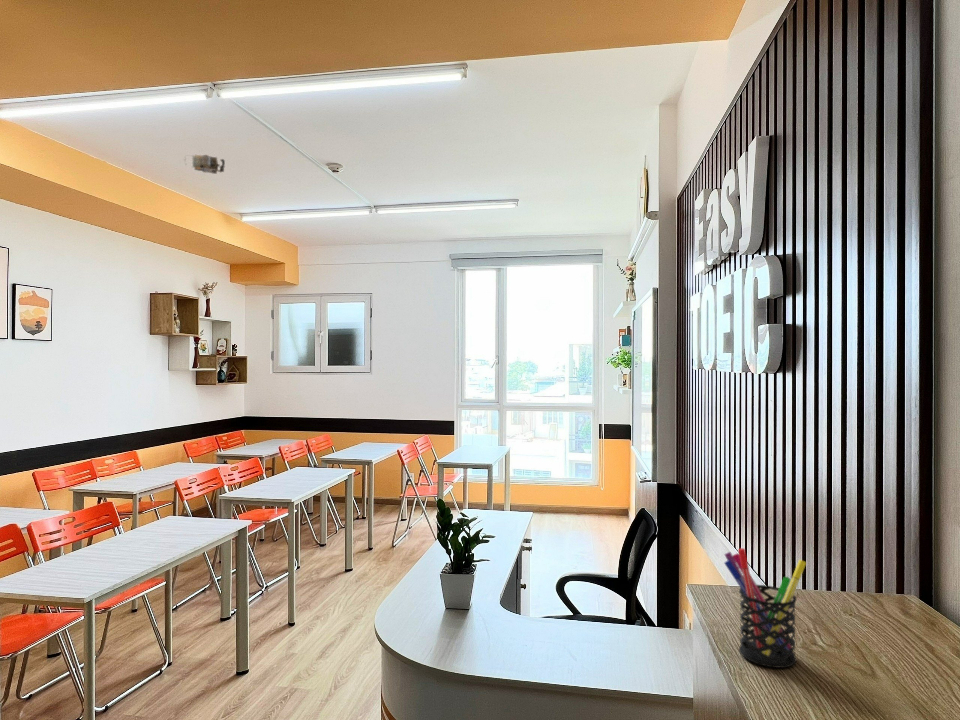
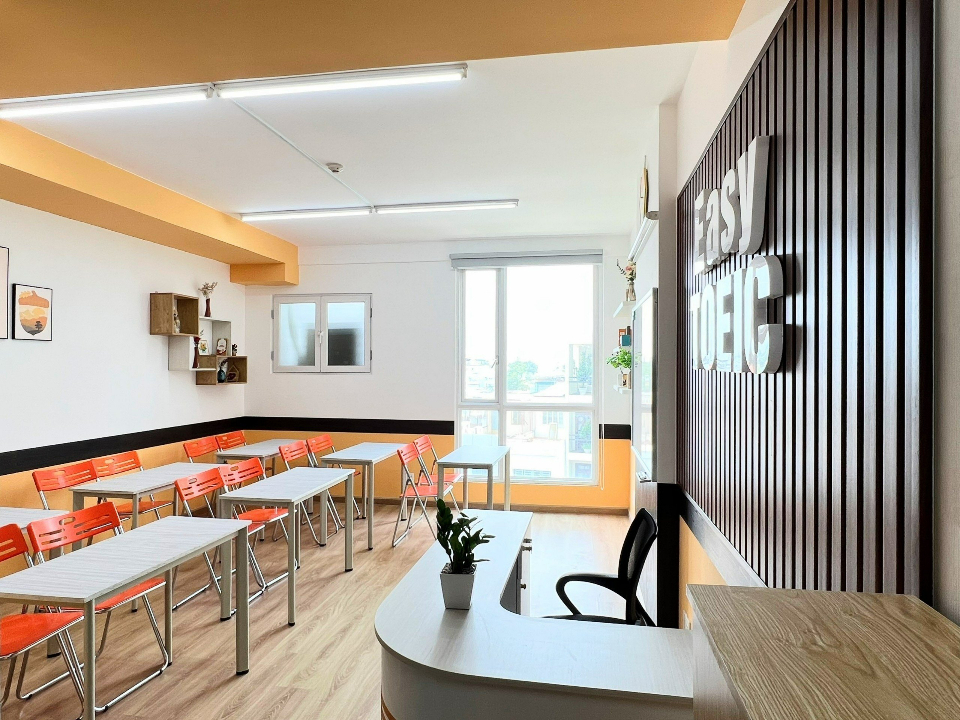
- projector [183,154,226,175]
- pen holder [723,547,807,669]
